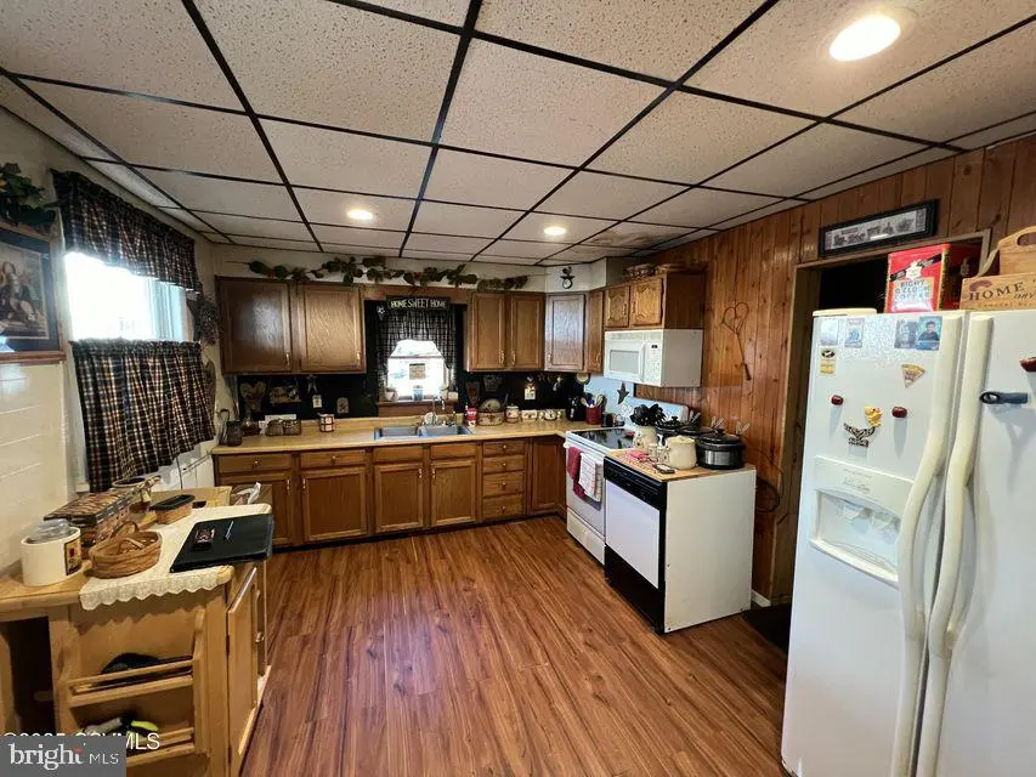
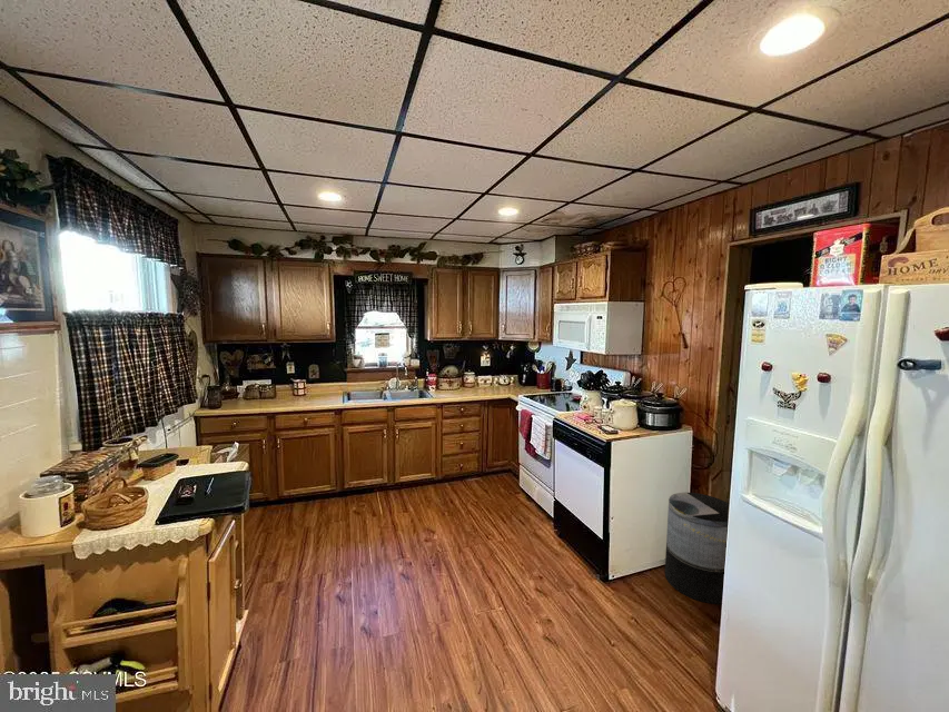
+ trash can [664,492,730,605]
